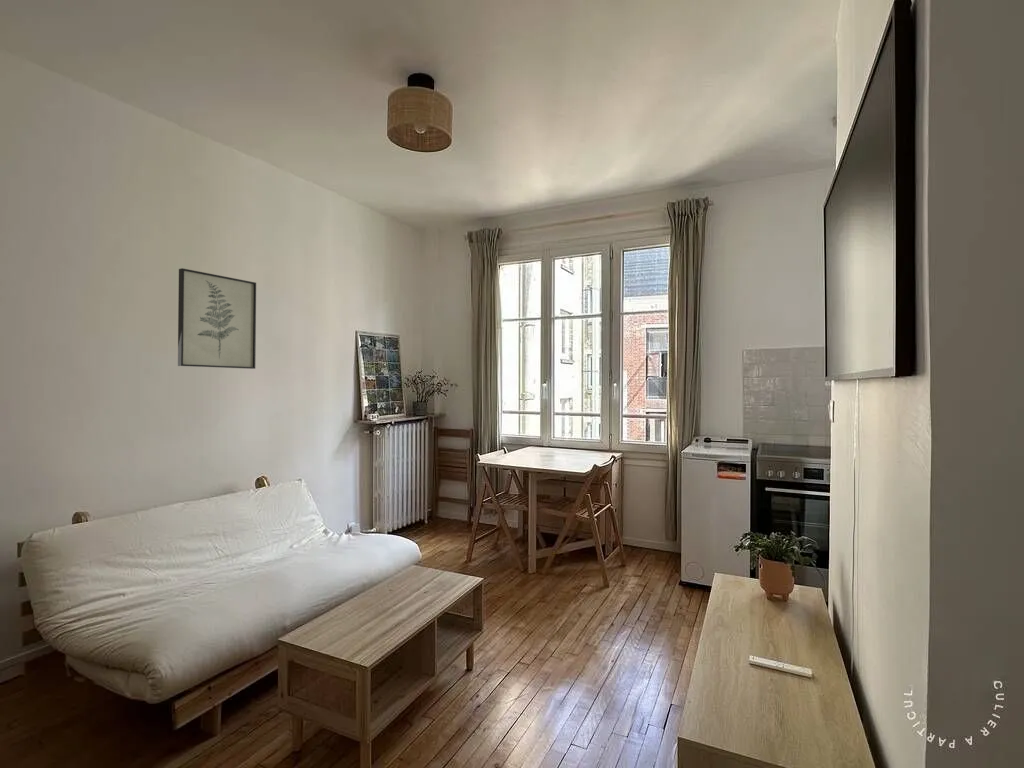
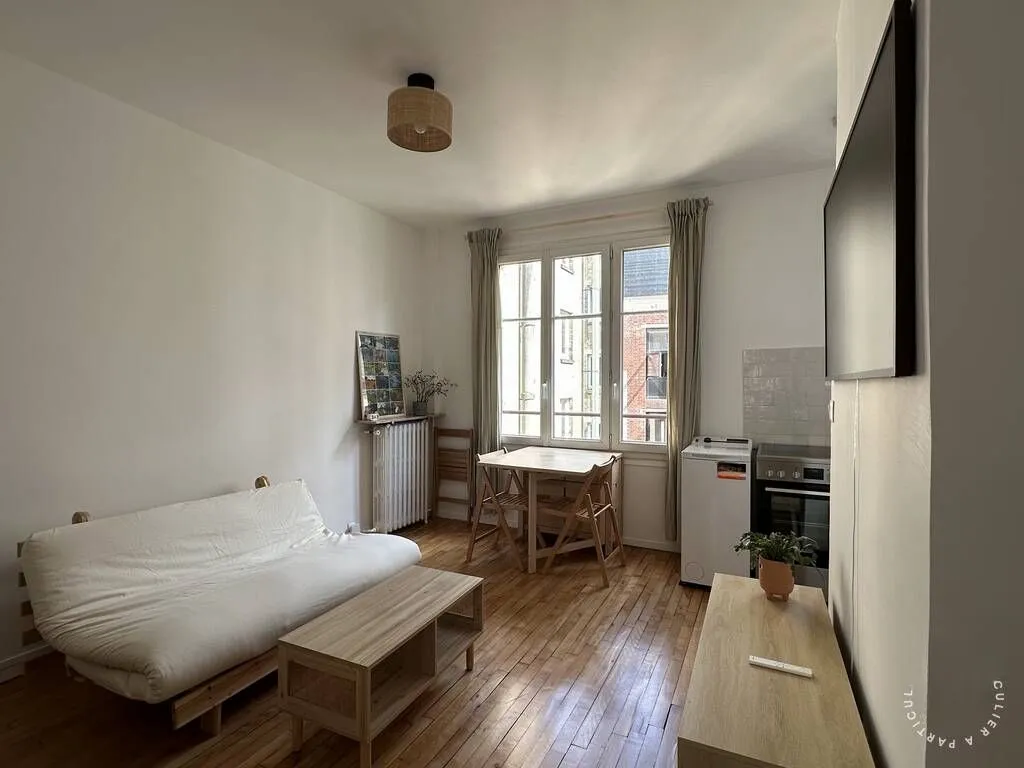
- wall art [177,267,257,370]
